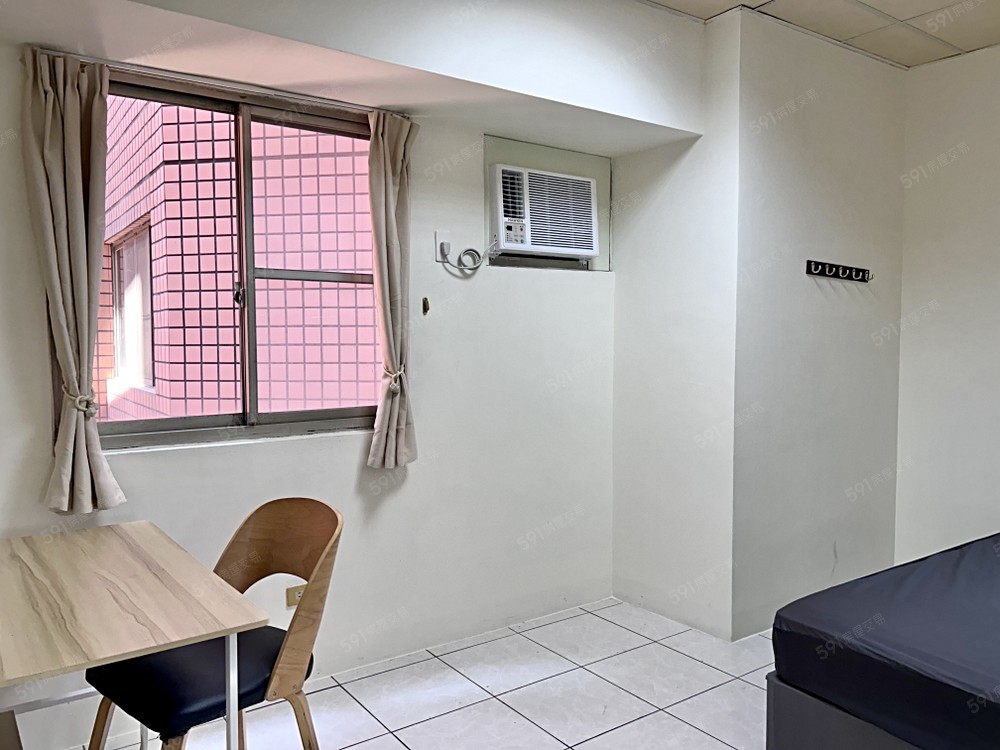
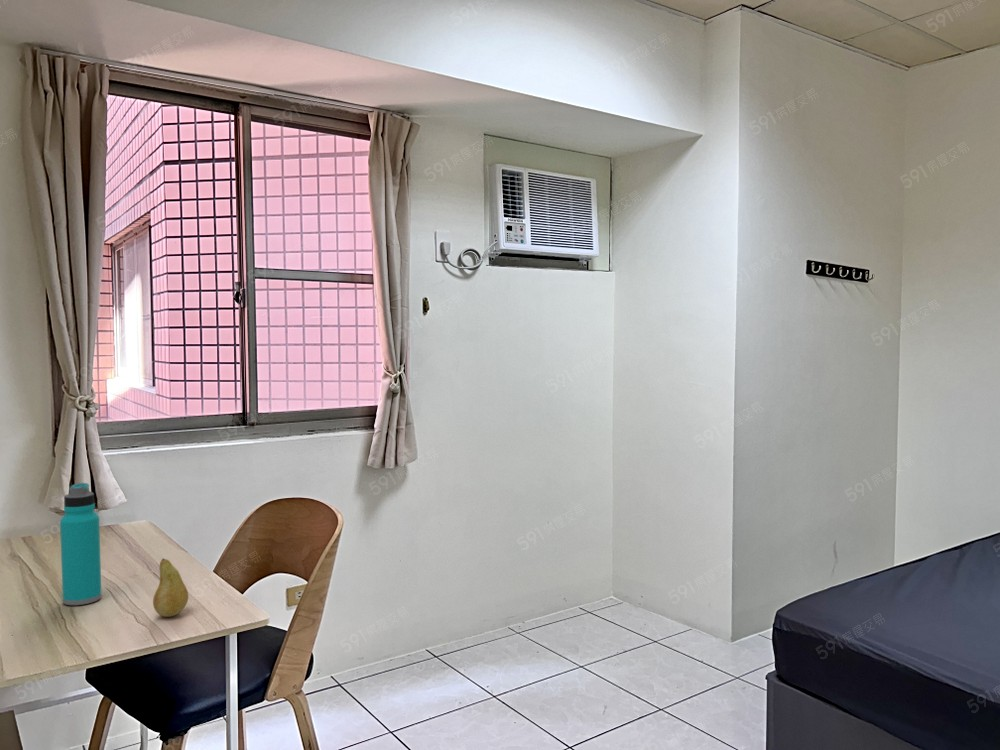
+ fruit [152,557,189,618]
+ water bottle [59,482,103,606]
